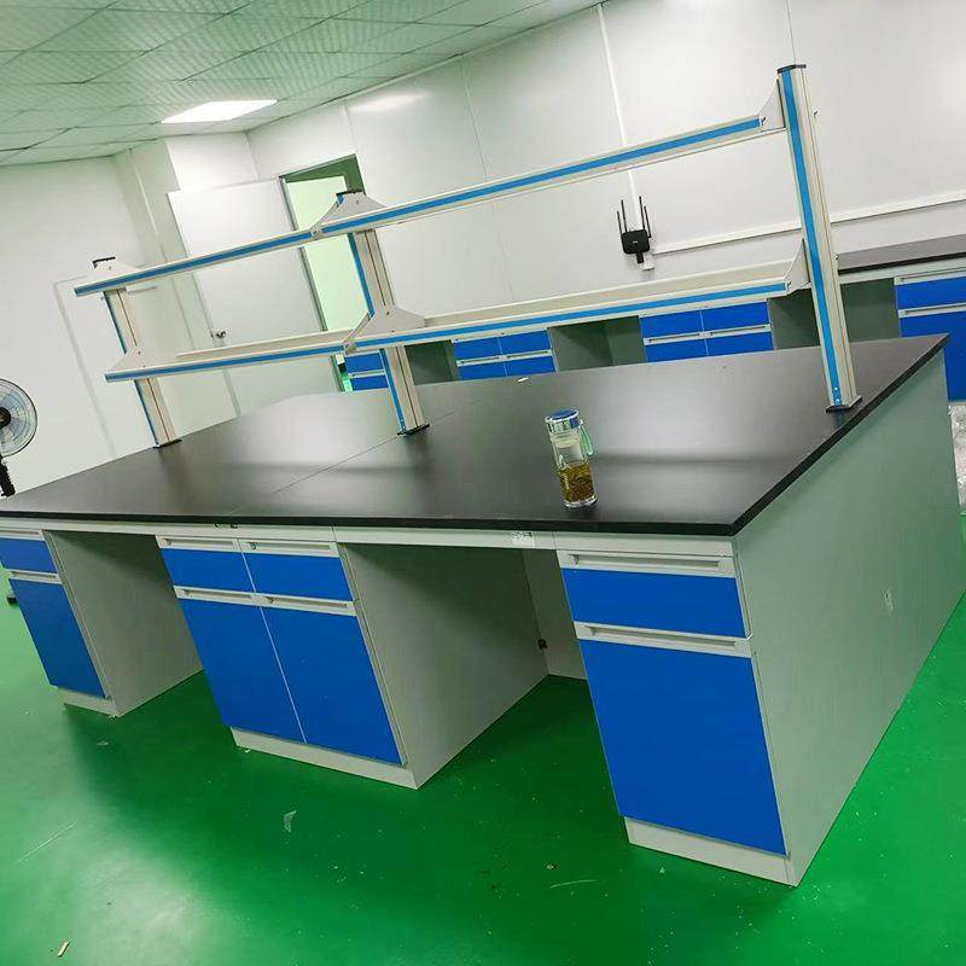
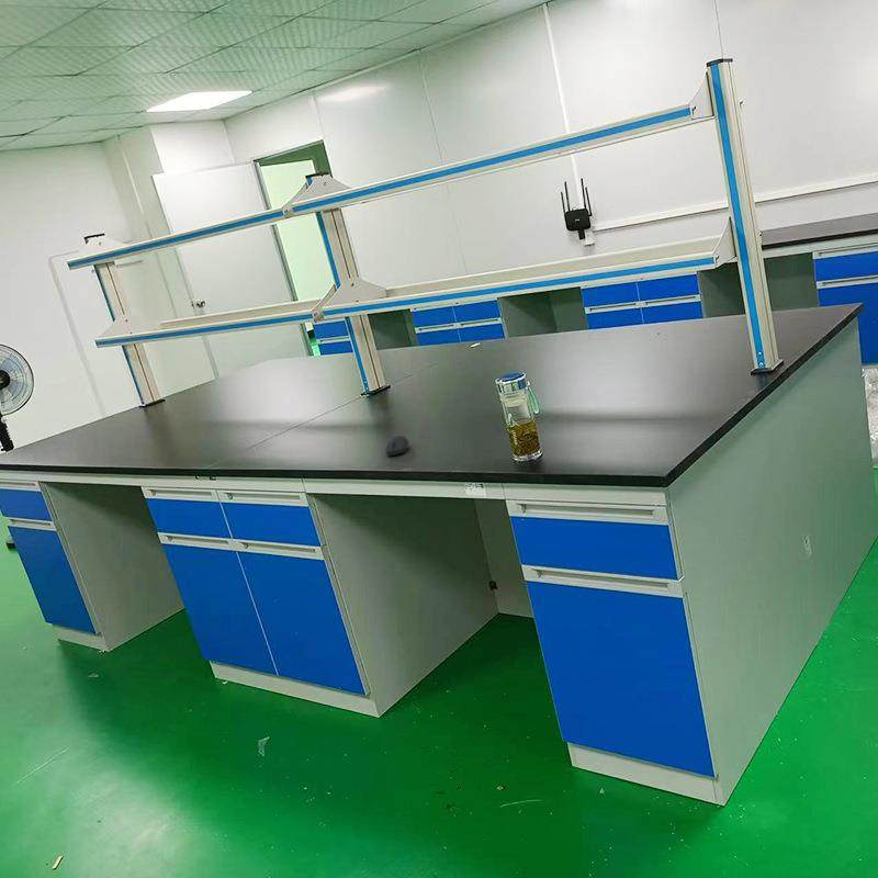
+ computer mouse [384,434,409,457]
